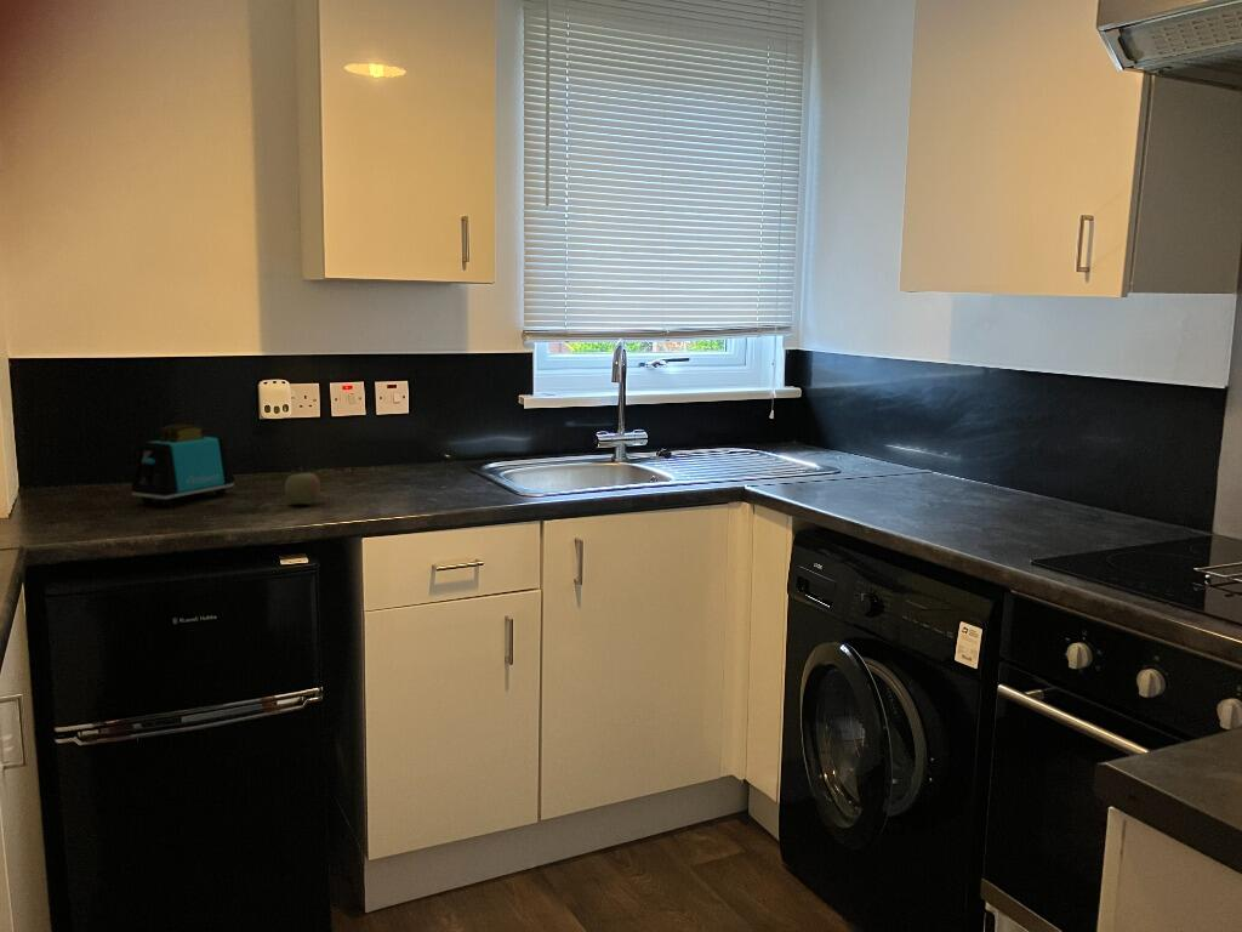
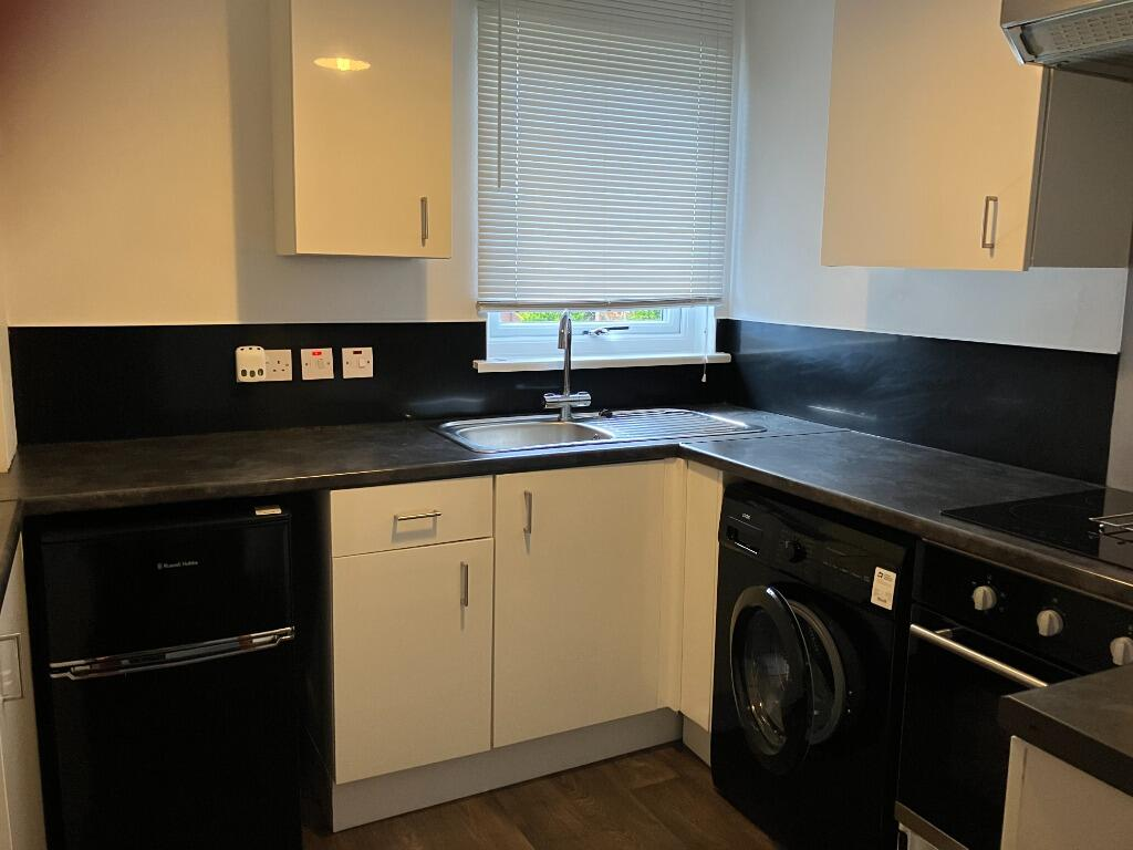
- toaster [130,424,235,507]
- fruit [284,466,321,505]
